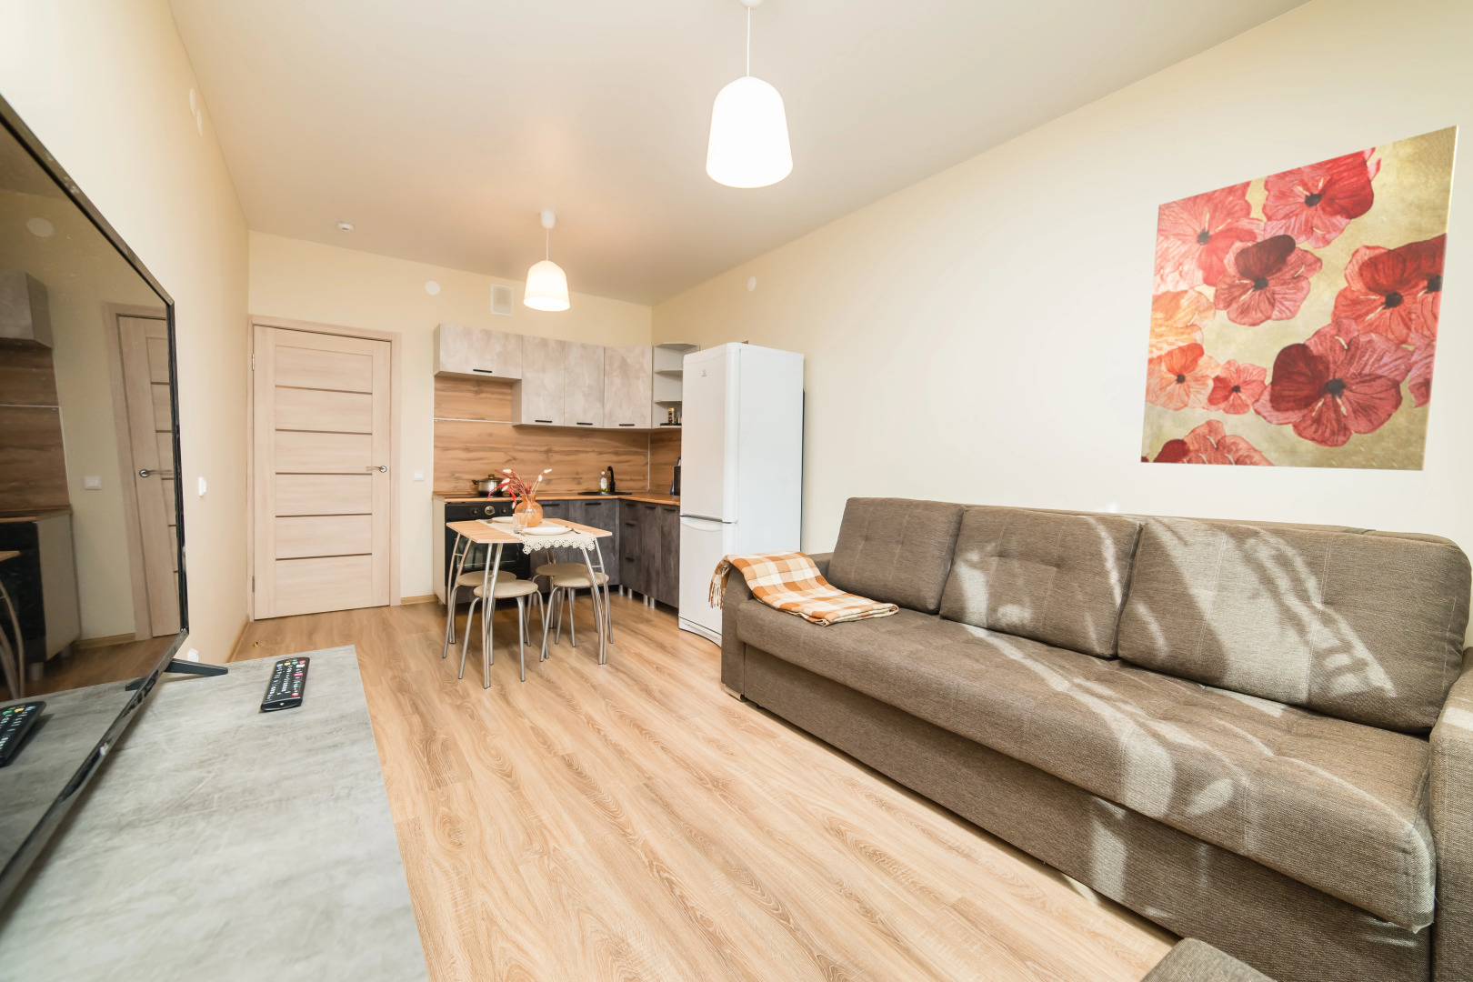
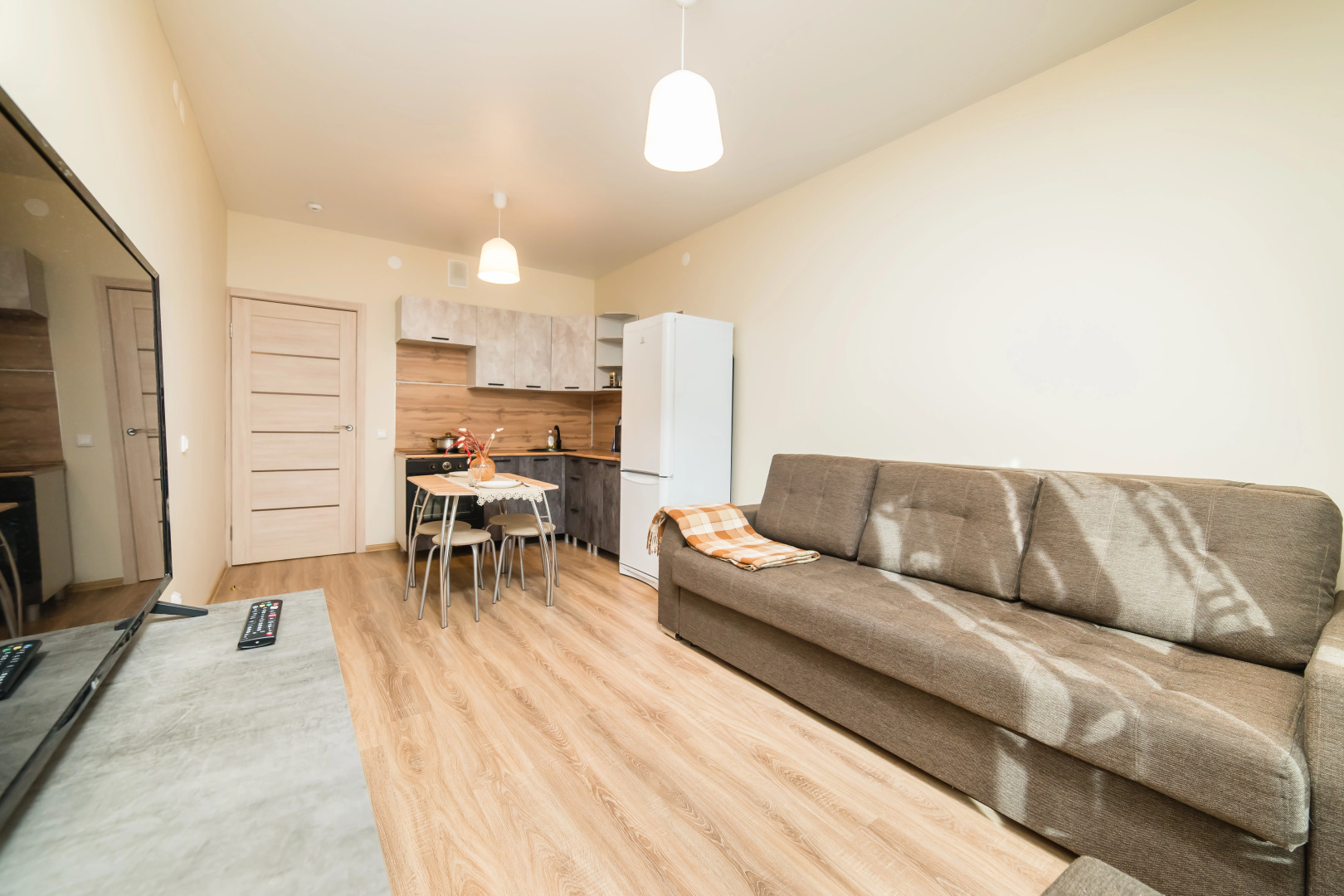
- wall art [1140,124,1460,472]
